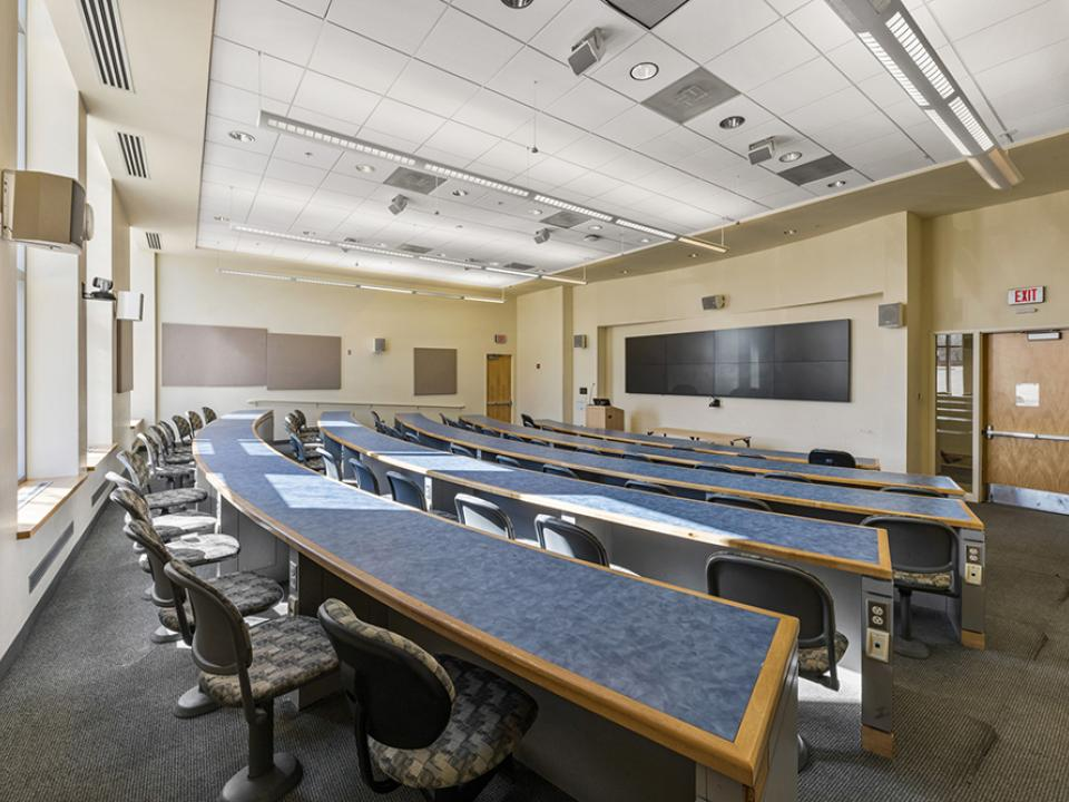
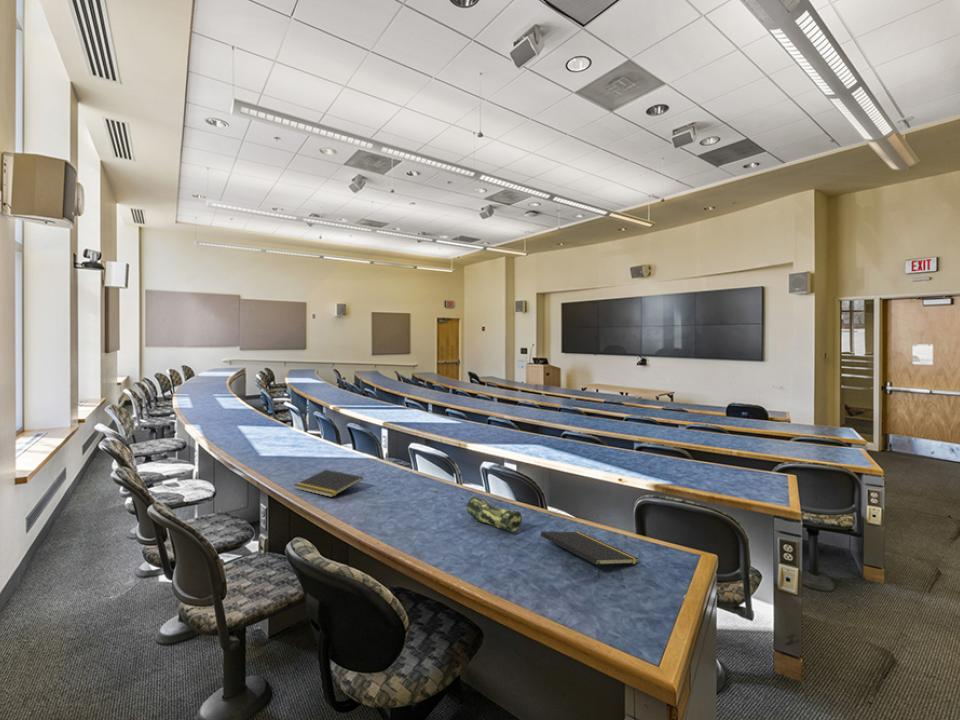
+ notepad [293,469,364,498]
+ pencil case [466,495,523,533]
+ notepad [540,531,640,579]
